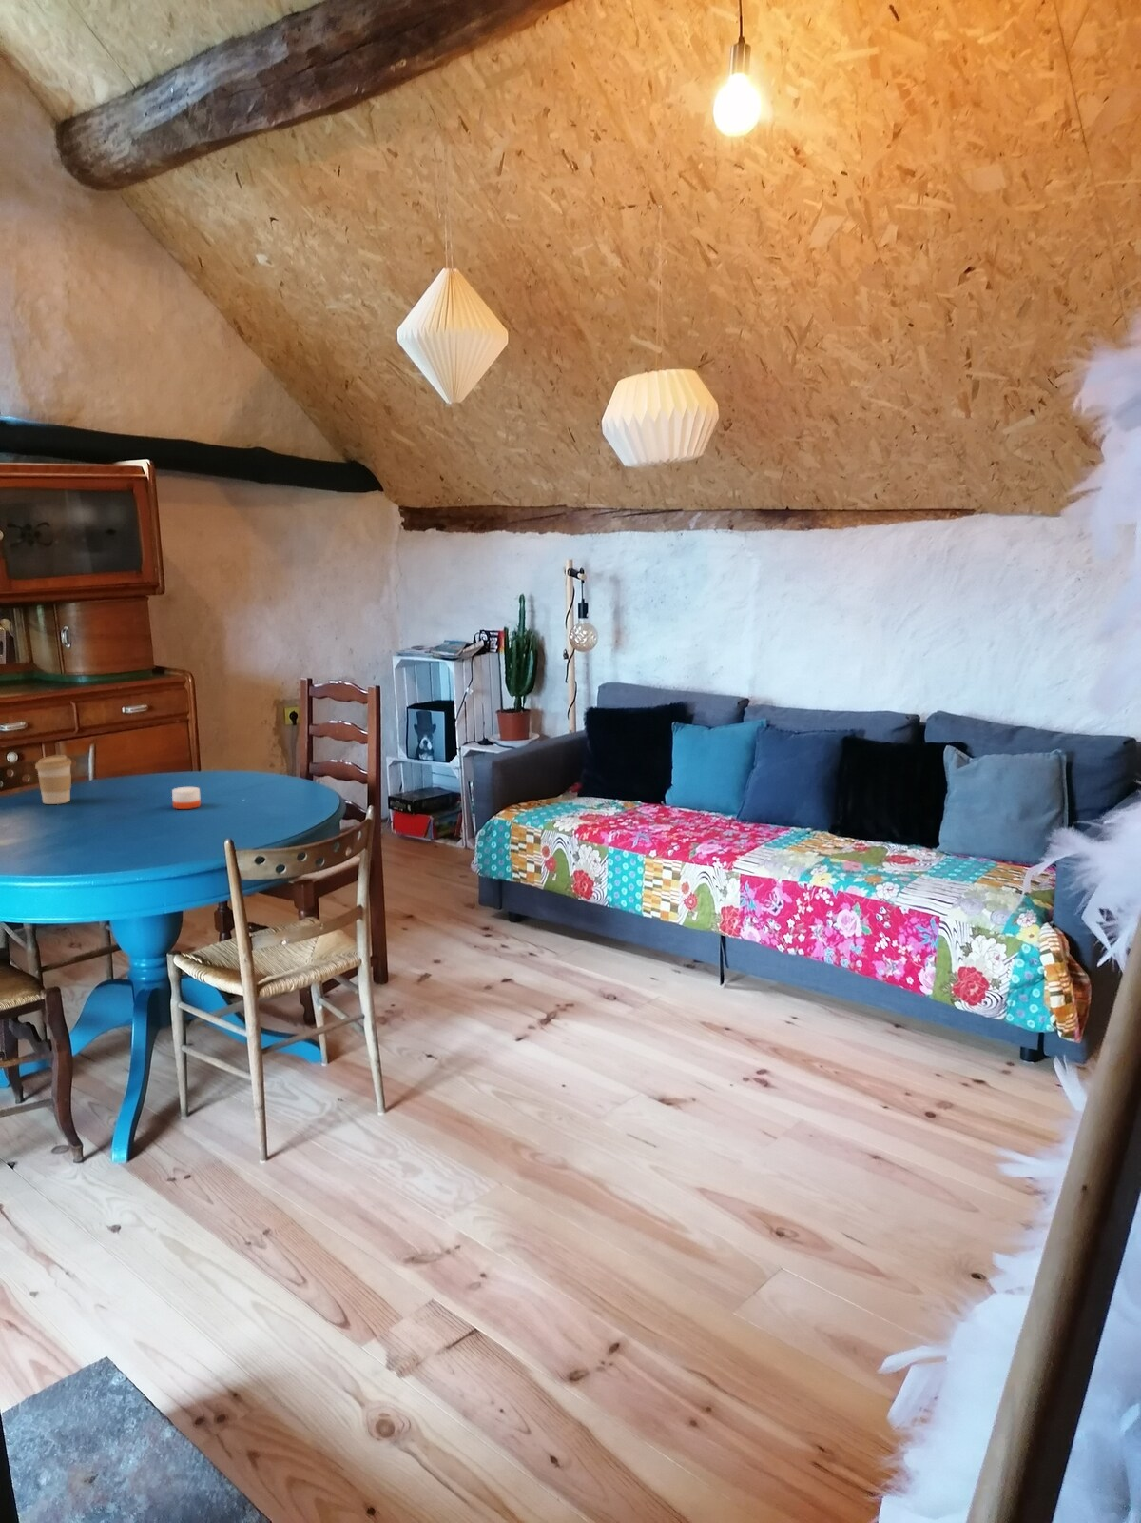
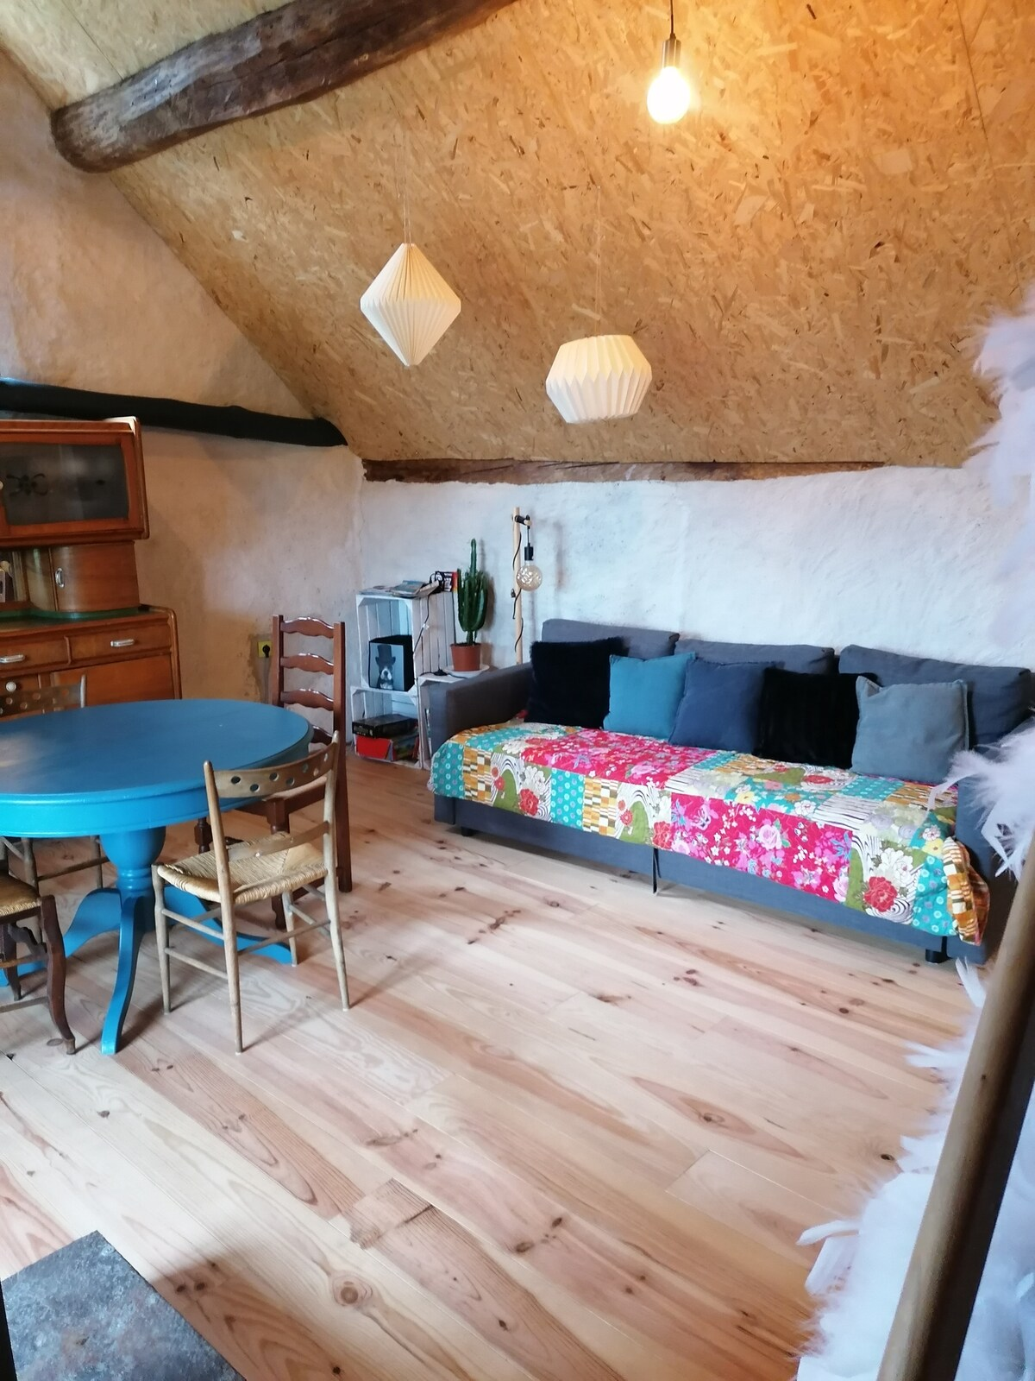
- coffee cup [35,754,72,806]
- candle [171,781,201,809]
